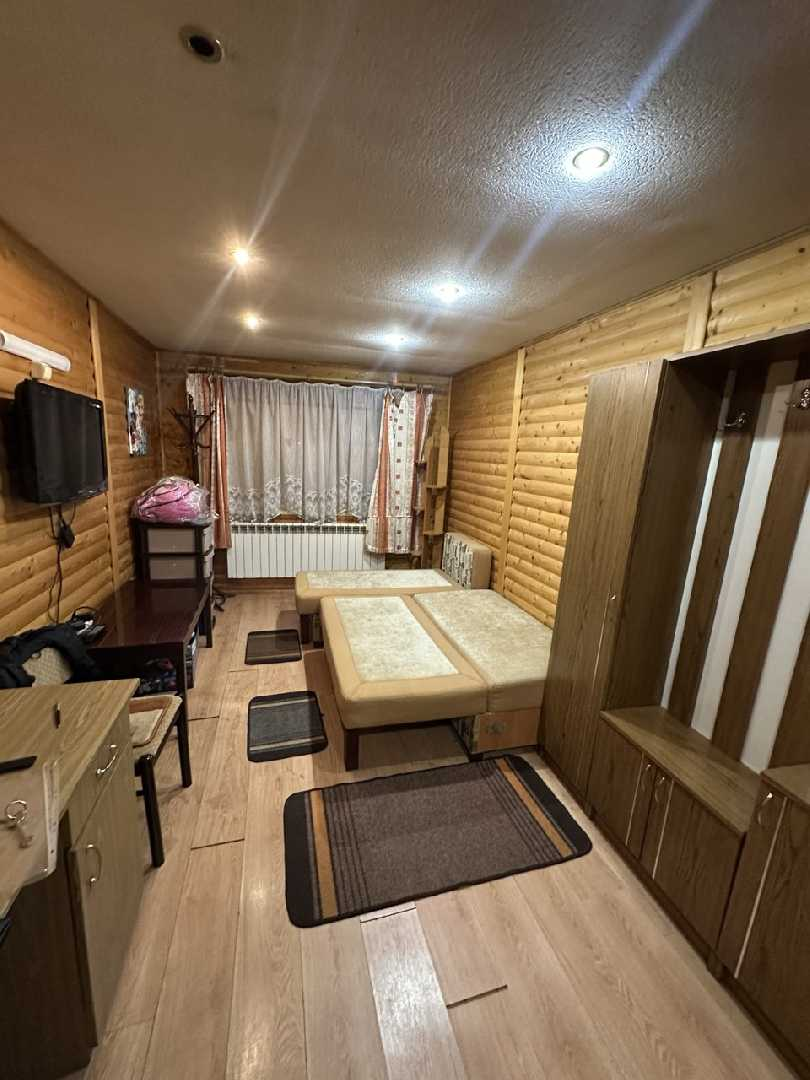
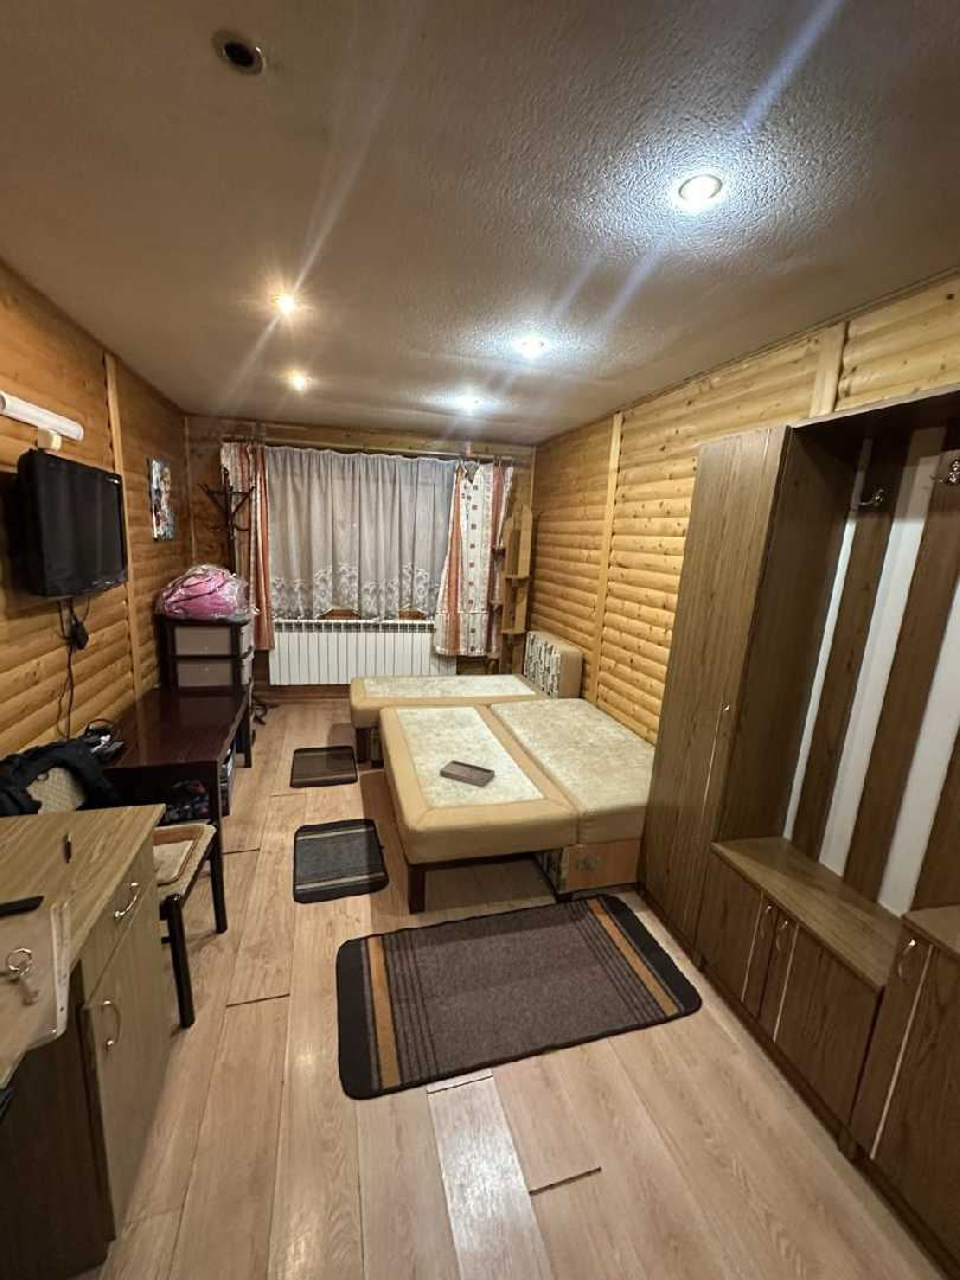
+ book [439,759,495,787]
